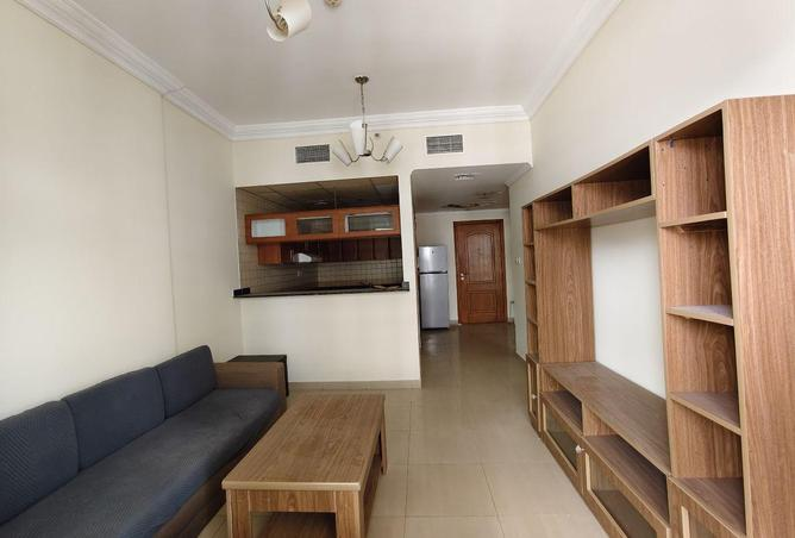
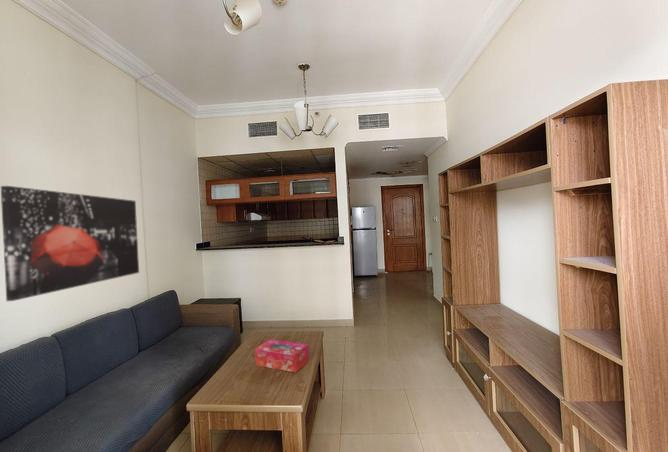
+ tissue box [254,338,310,374]
+ wall art [0,185,140,302]
